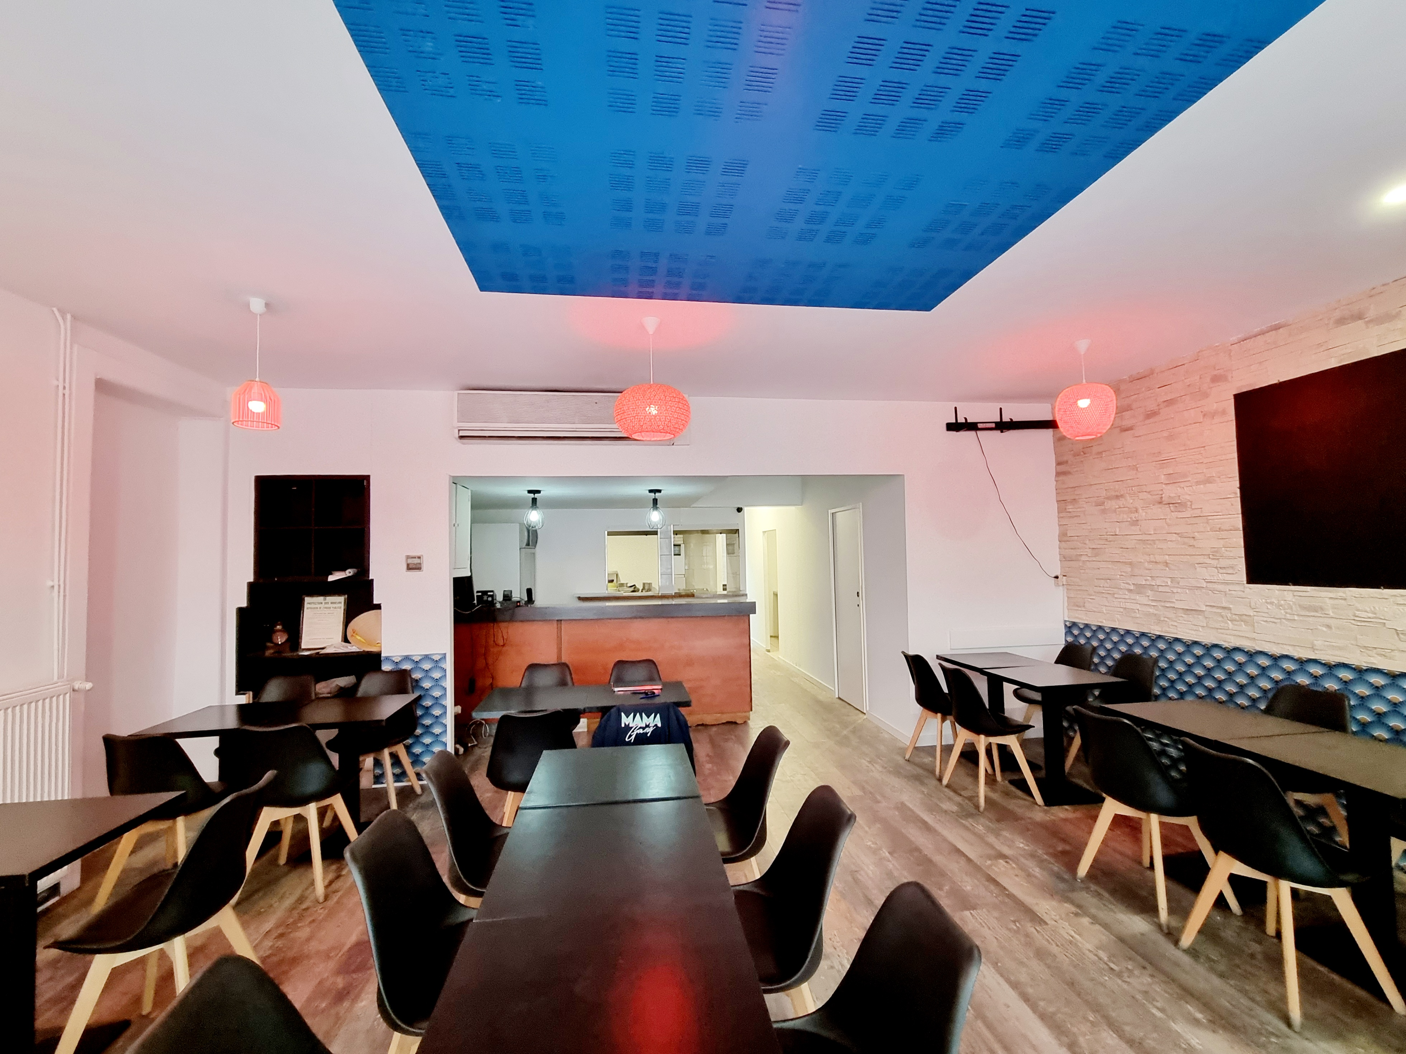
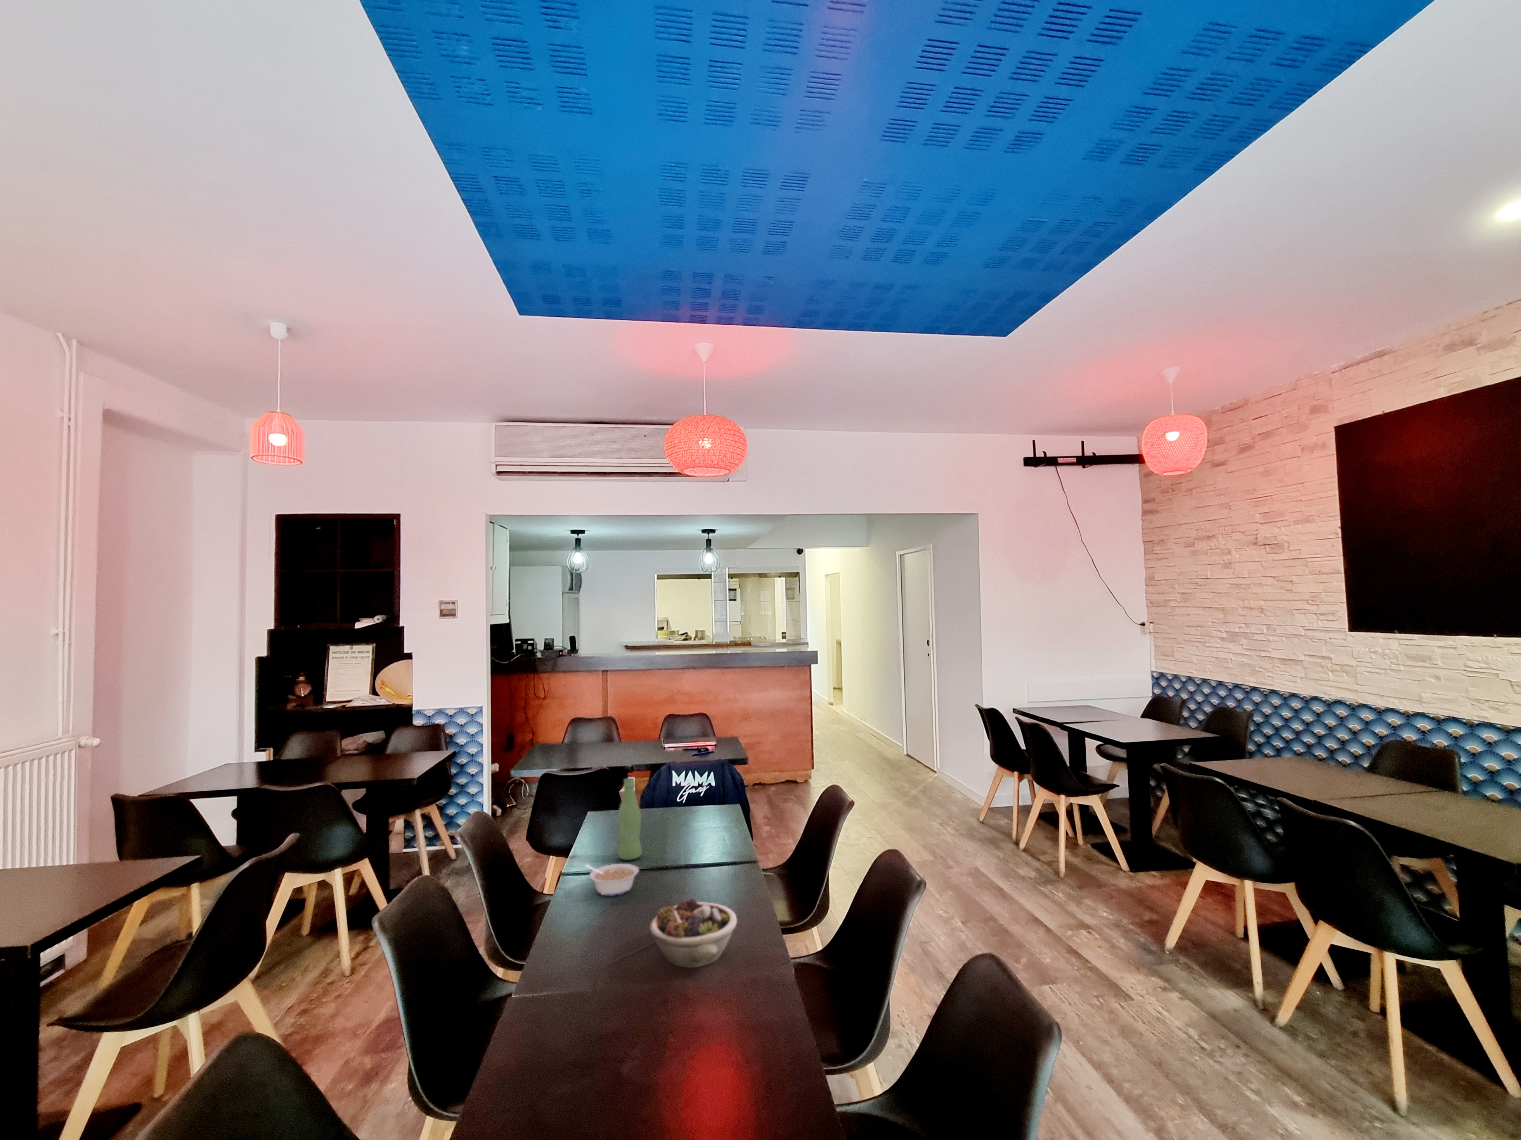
+ succulent planter [650,898,738,969]
+ bottle [617,778,642,861]
+ legume [584,863,640,896]
